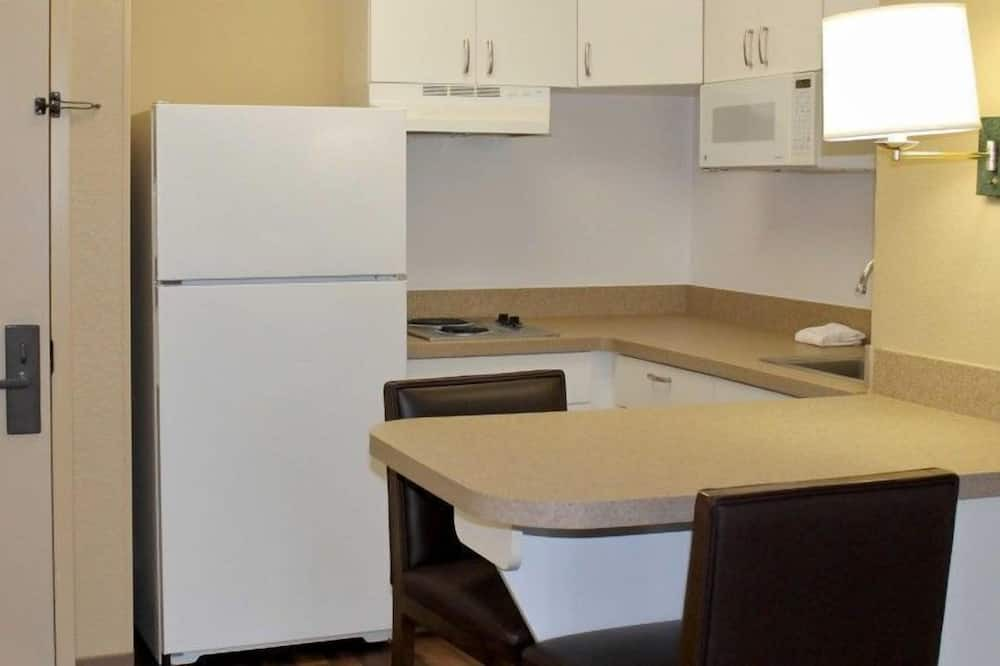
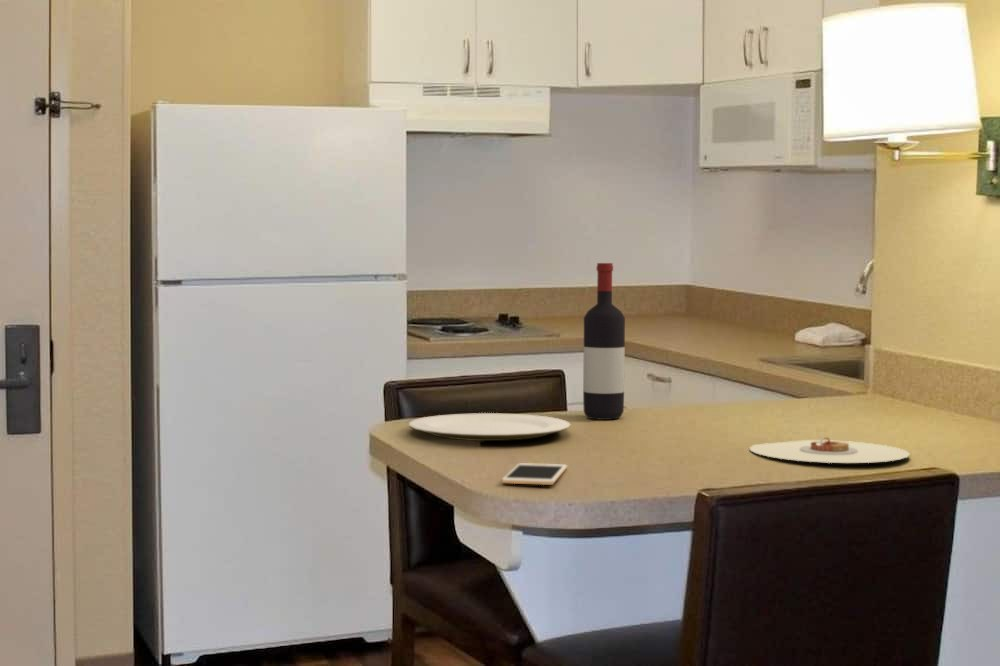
+ cell phone [501,462,568,486]
+ plate [408,412,572,442]
+ wine bottle [582,262,626,421]
+ plate [749,435,911,464]
